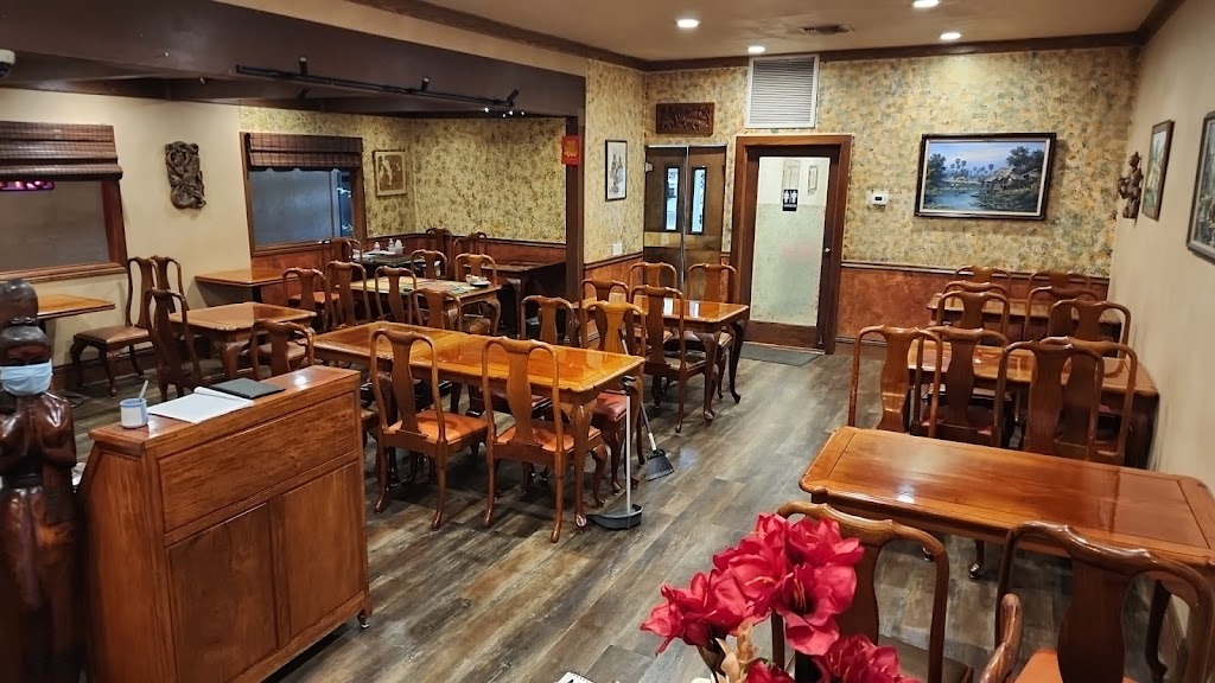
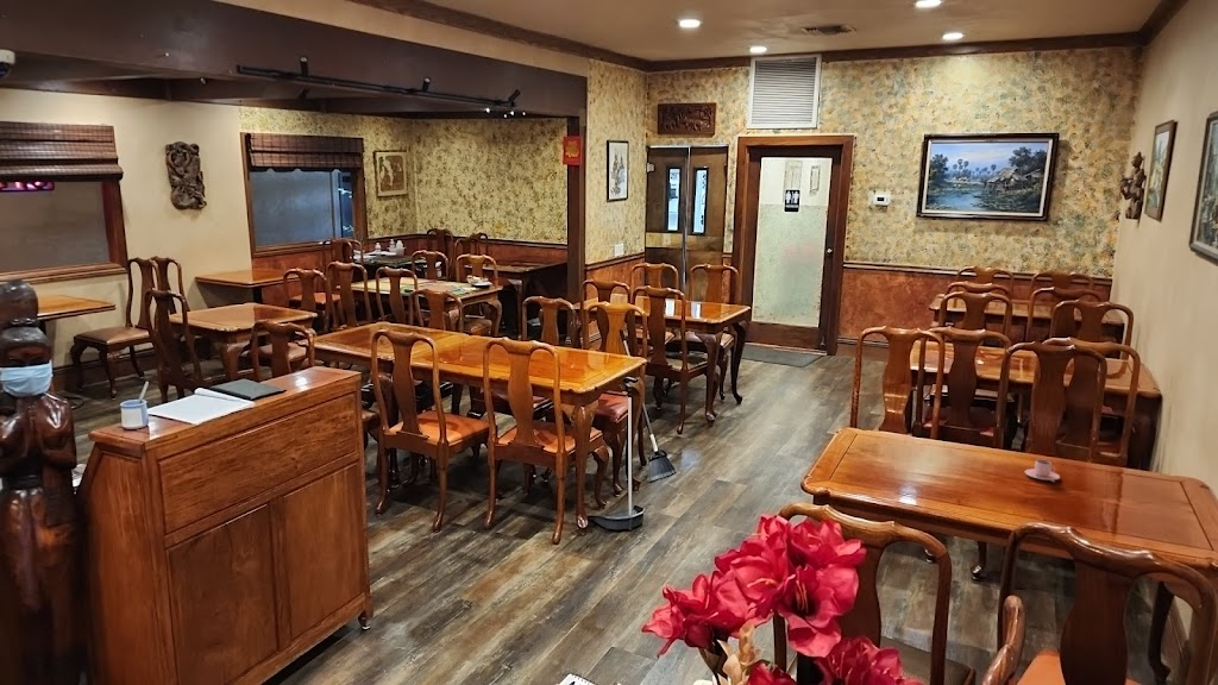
+ teacup [1024,458,1061,483]
